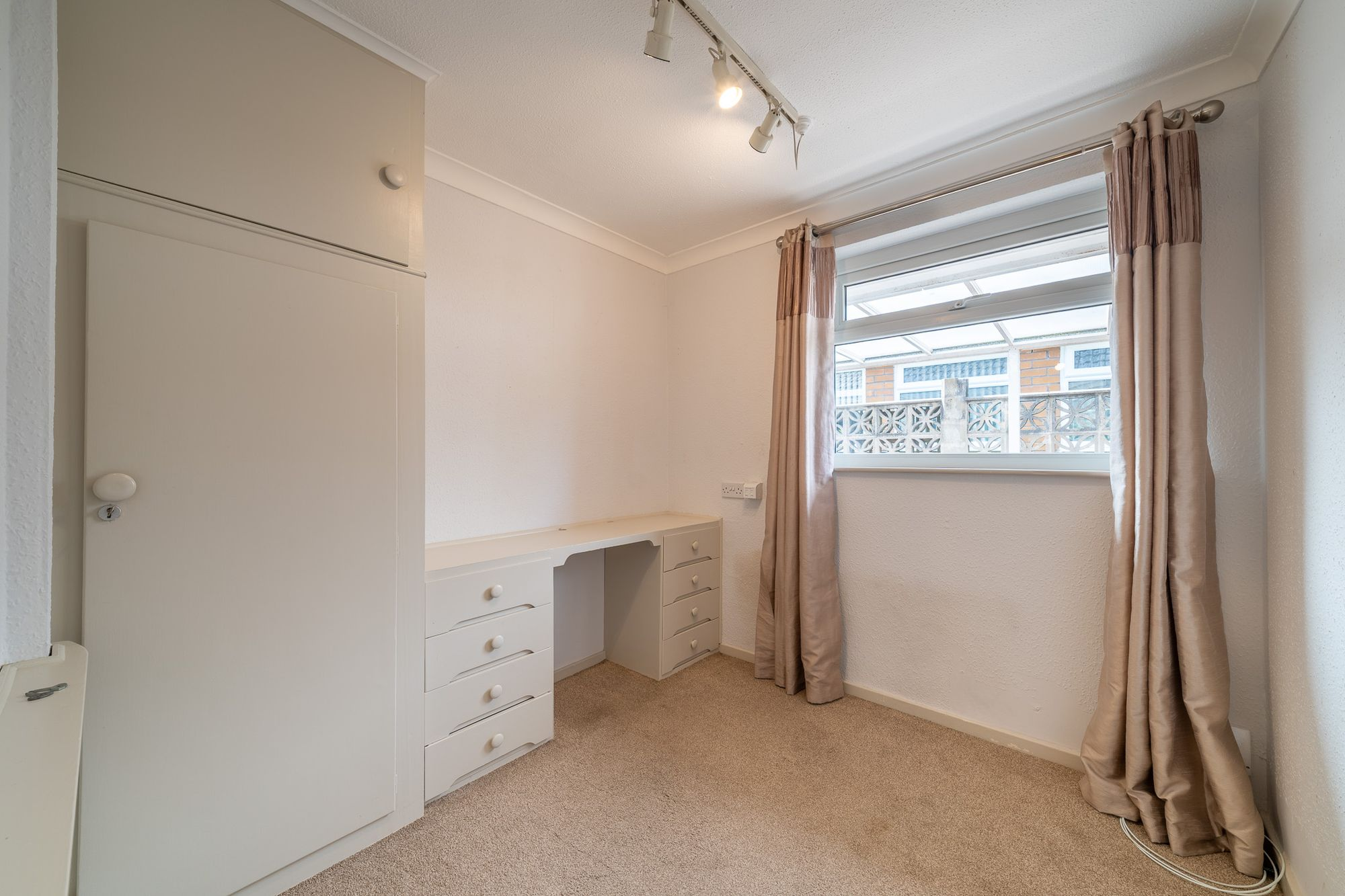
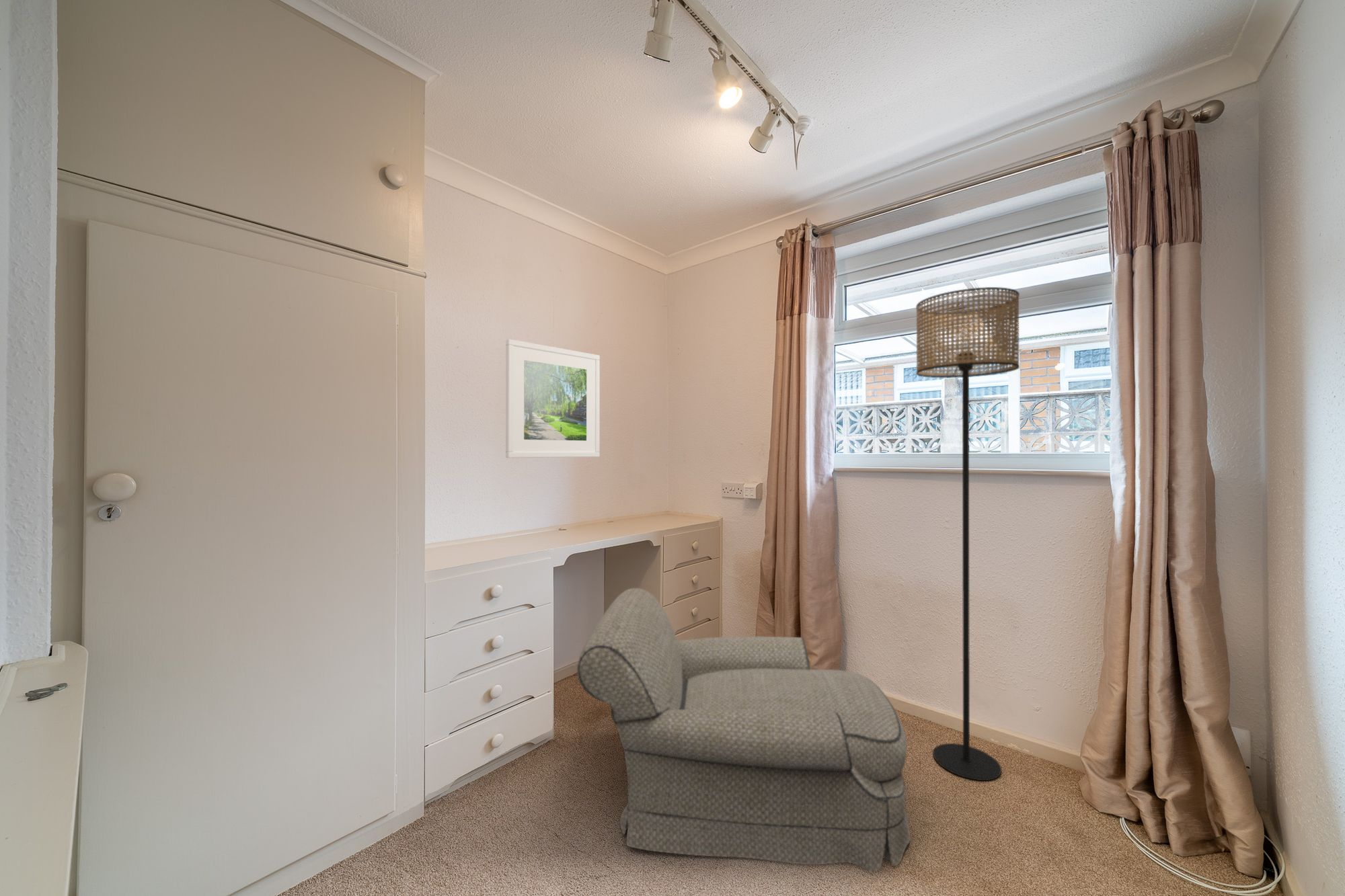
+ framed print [505,338,601,458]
+ armchair [576,587,911,874]
+ floor lamp [915,286,1020,781]
